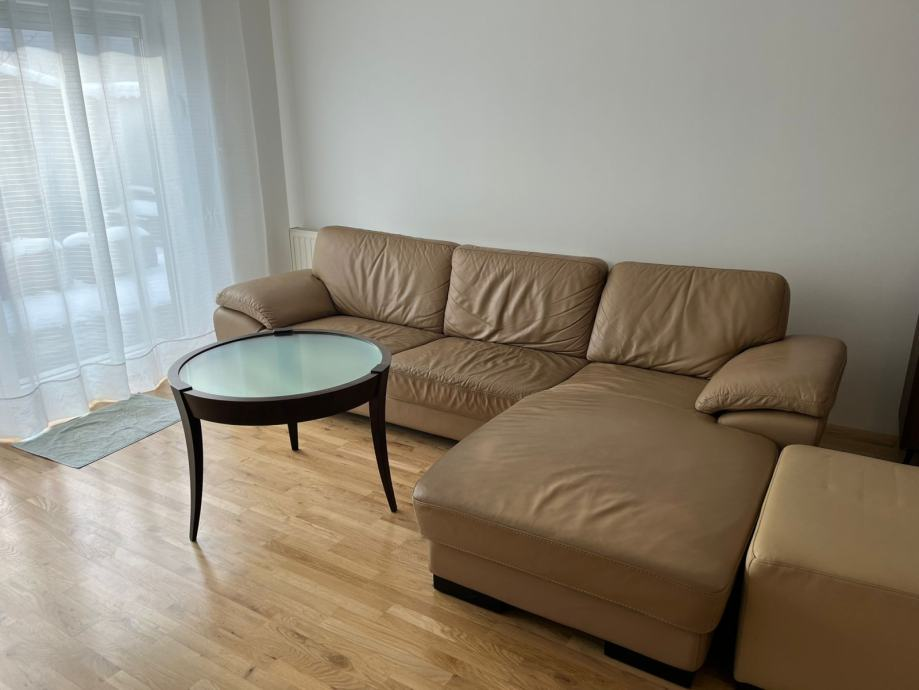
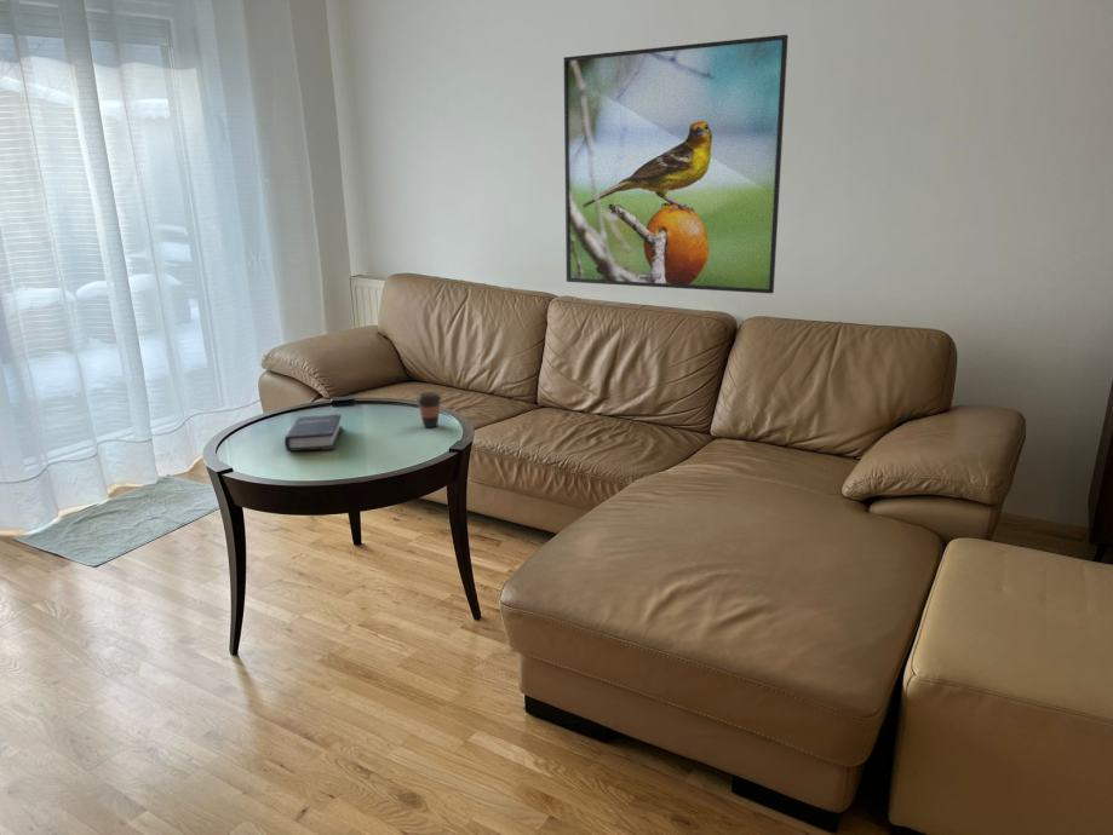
+ coffee cup [415,391,443,428]
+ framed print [563,34,790,295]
+ hardback book [283,413,344,453]
